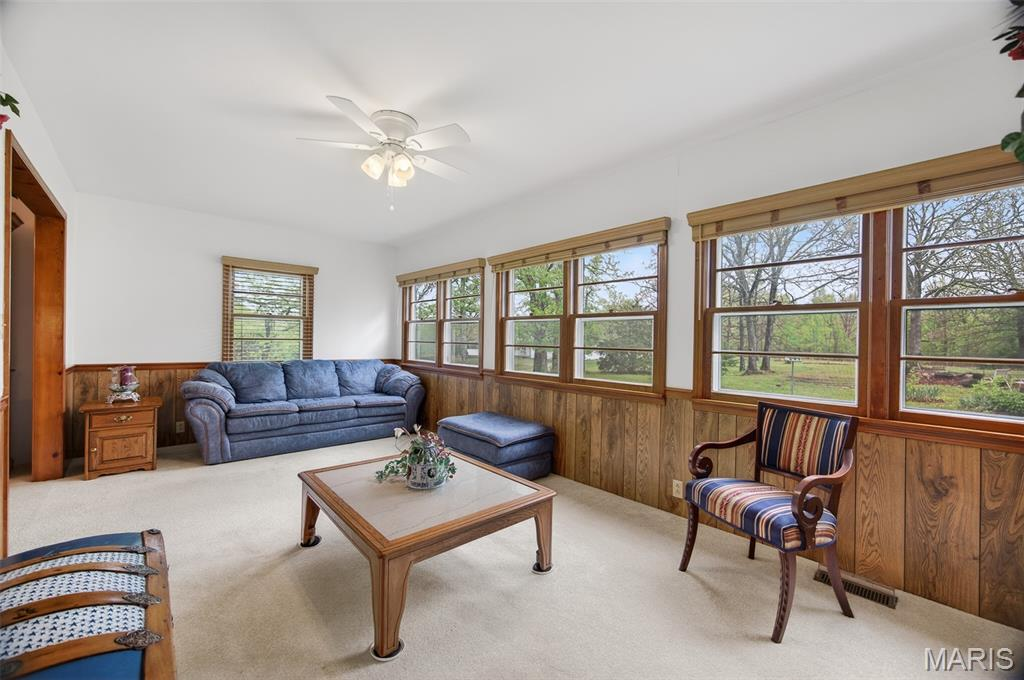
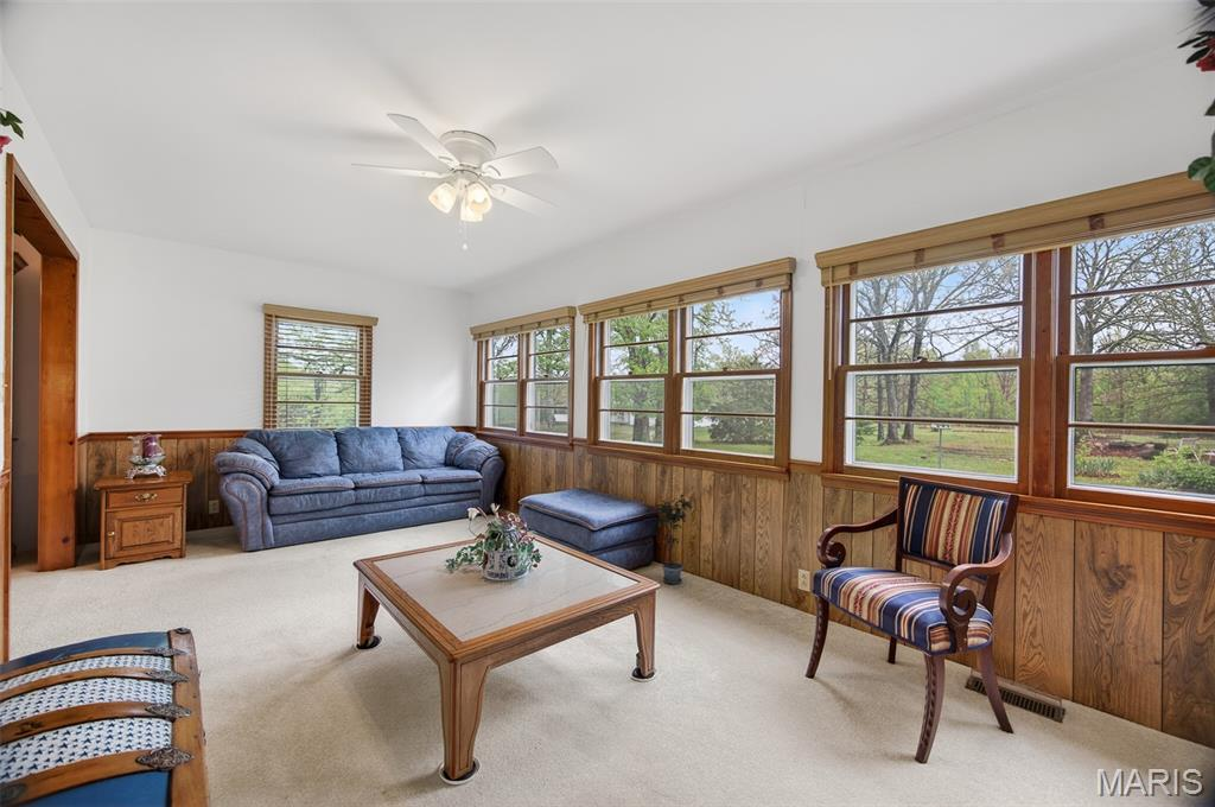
+ potted plant [654,494,693,585]
